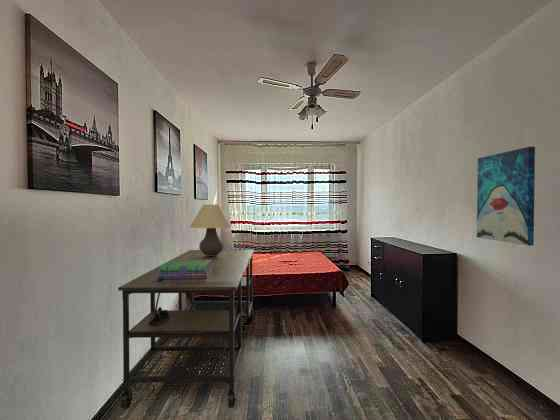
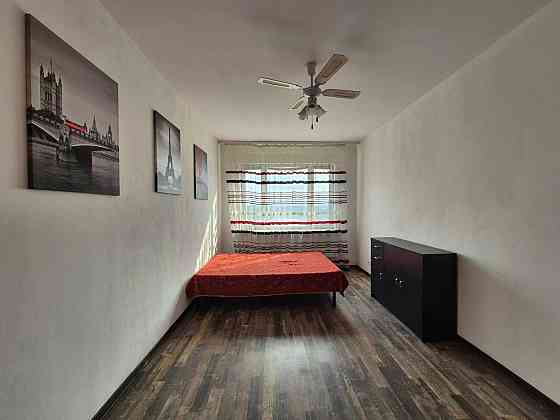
- stack of books [158,259,213,279]
- wall art [476,146,536,247]
- table lamp [189,204,233,256]
- desk [117,249,255,410]
